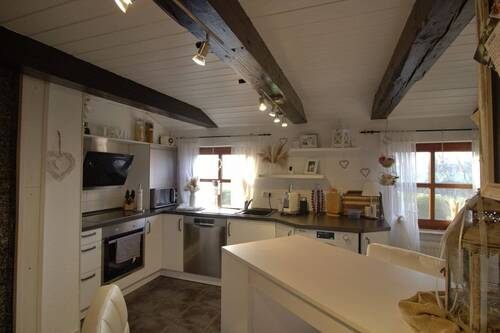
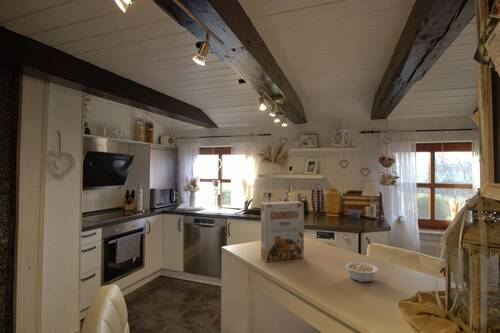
+ legume [338,261,379,283]
+ cereal box [260,200,305,263]
